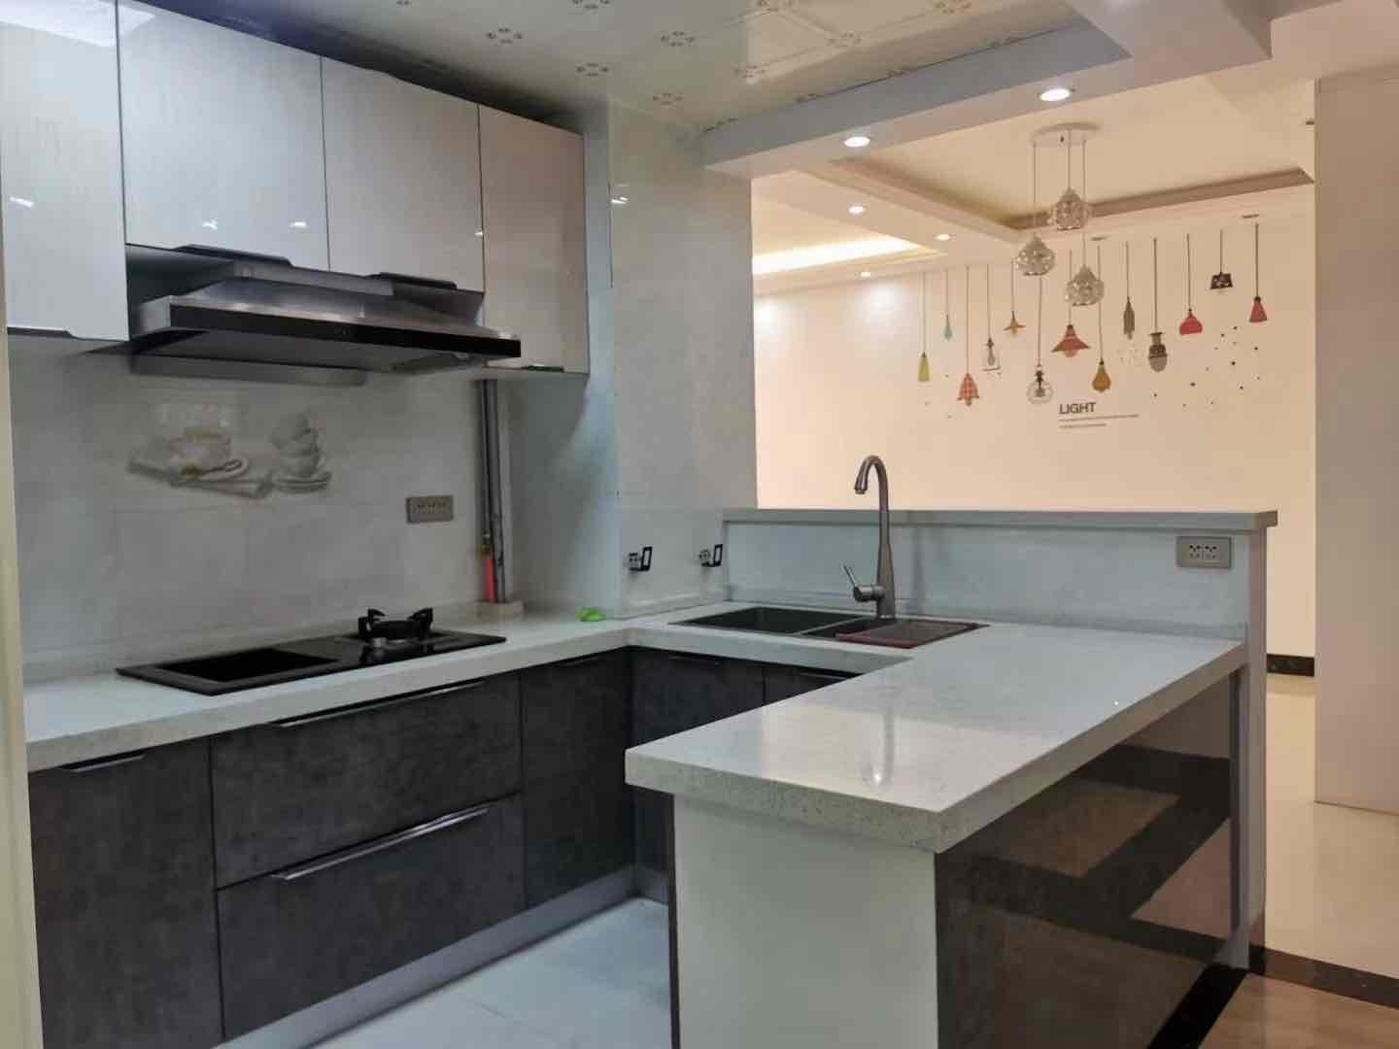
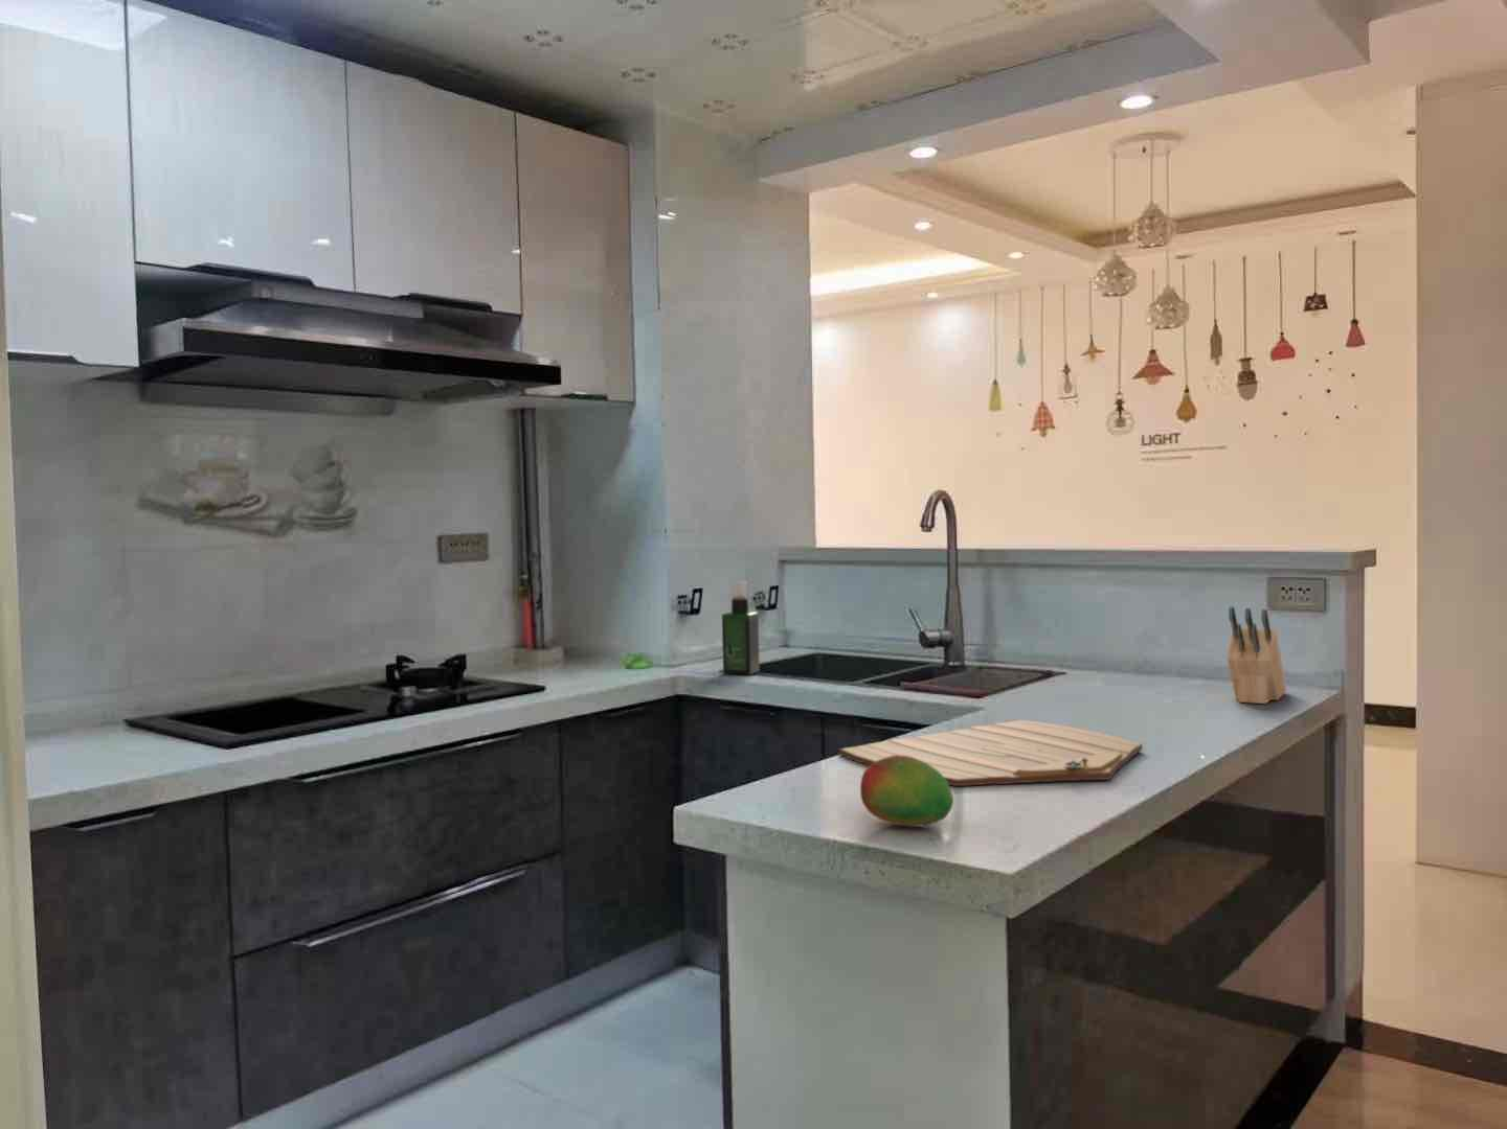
+ fruit [859,755,954,828]
+ knife block [1227,605,1287,704]
+ cutting board [838,719,1144,787]
+ spray bottle [721,580,761,676]
